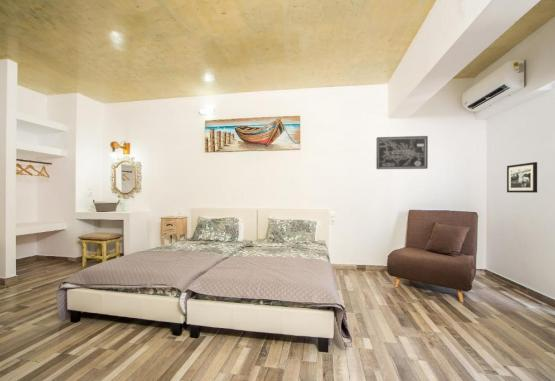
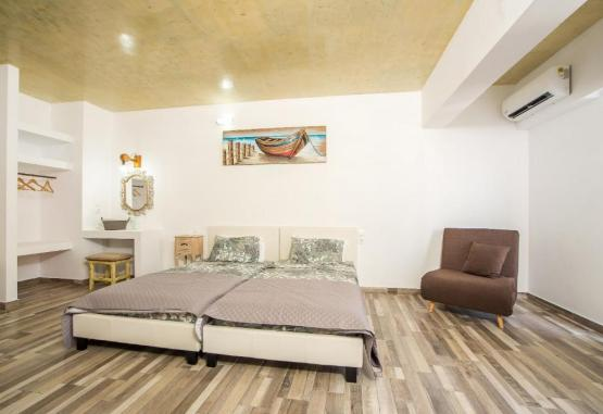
- picture frame [506,161,538,194]
- wall art [375,135,429,170]
